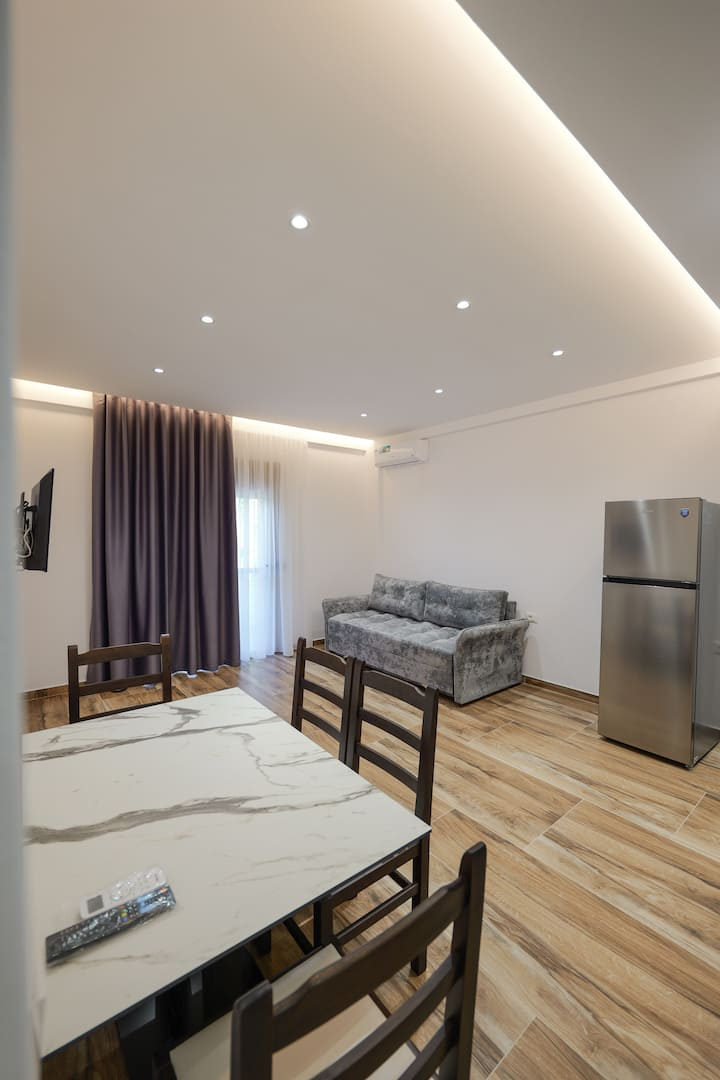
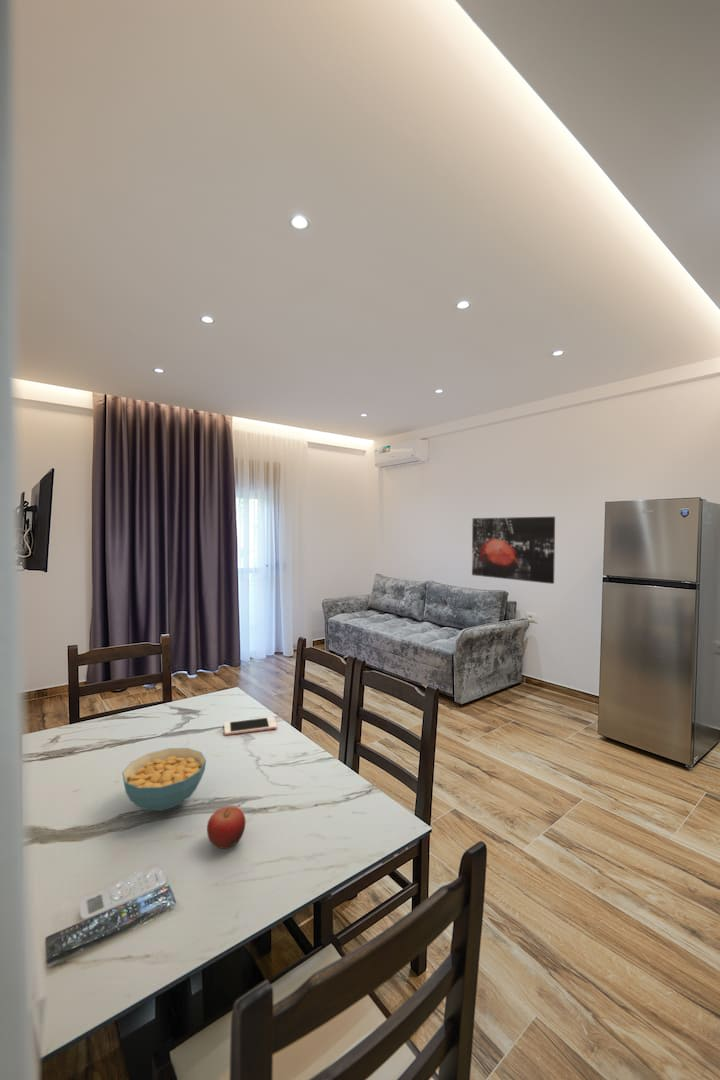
+ cereal bowl [121,747,207,812]
+ wall art [471,516,556,585]
+ fruit [206,806,247,850]
+ cell phone [223,716,278,736]
